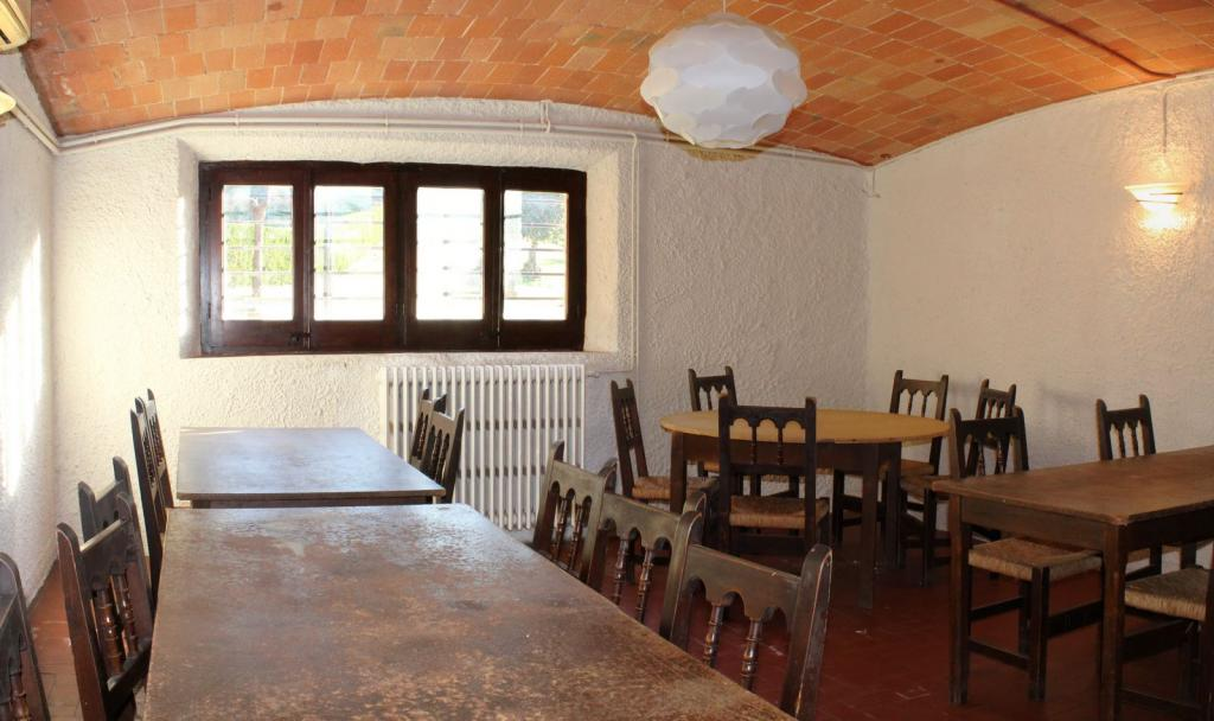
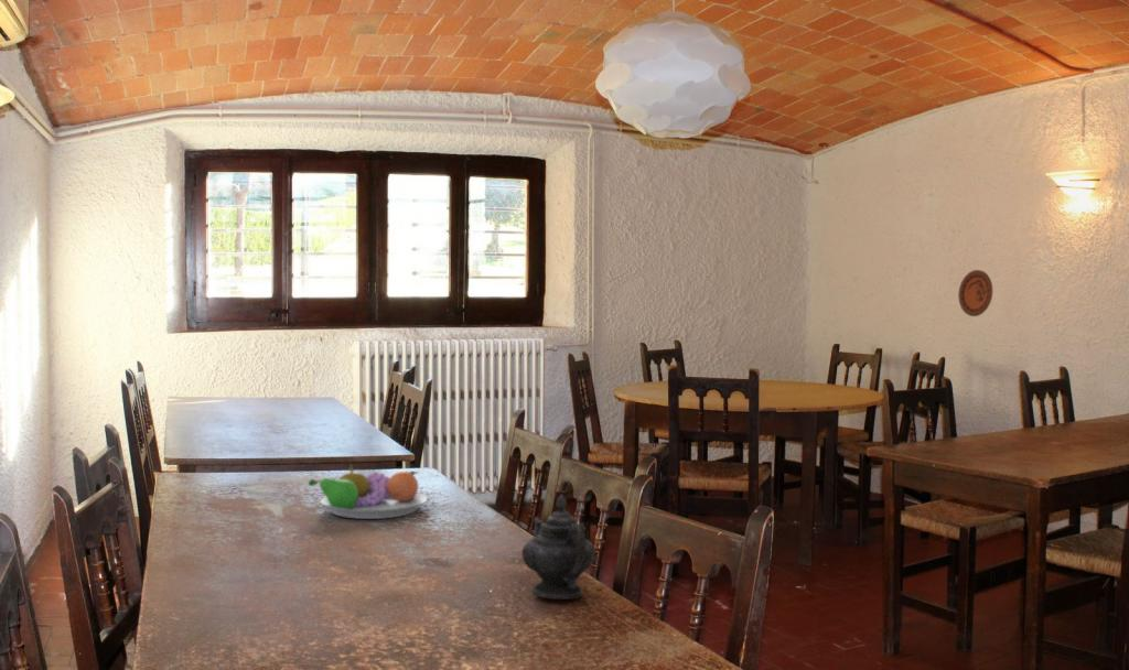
+ fruit bowl [308,464,428,520]
+ teapot [520,494,596,601]
+ decorative plate [957,269,993,317]
